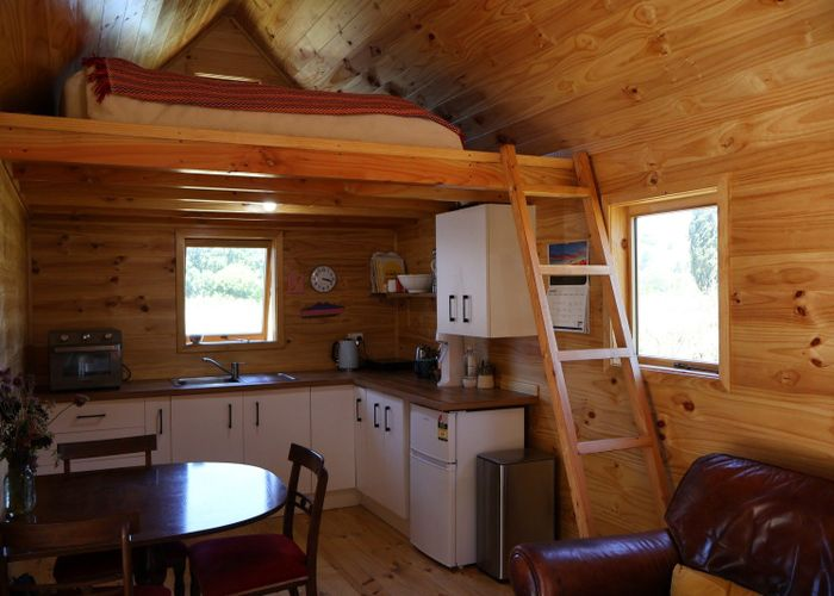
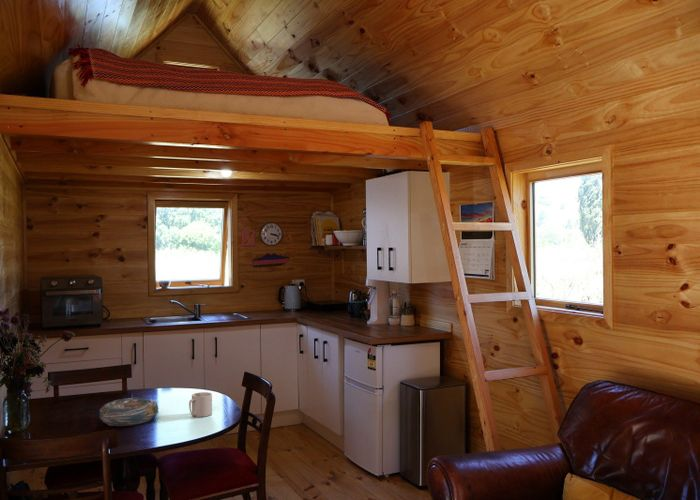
+ decorative bowl [98,397,160,427]
+ mug [188,391,213,418]
